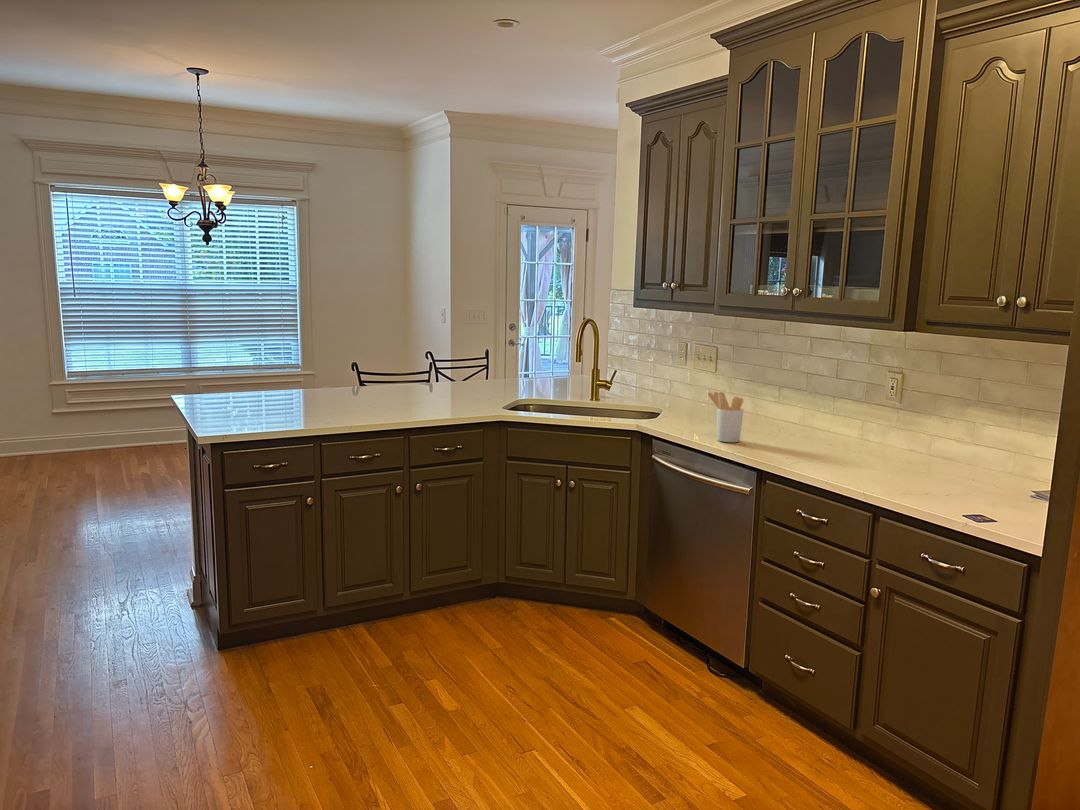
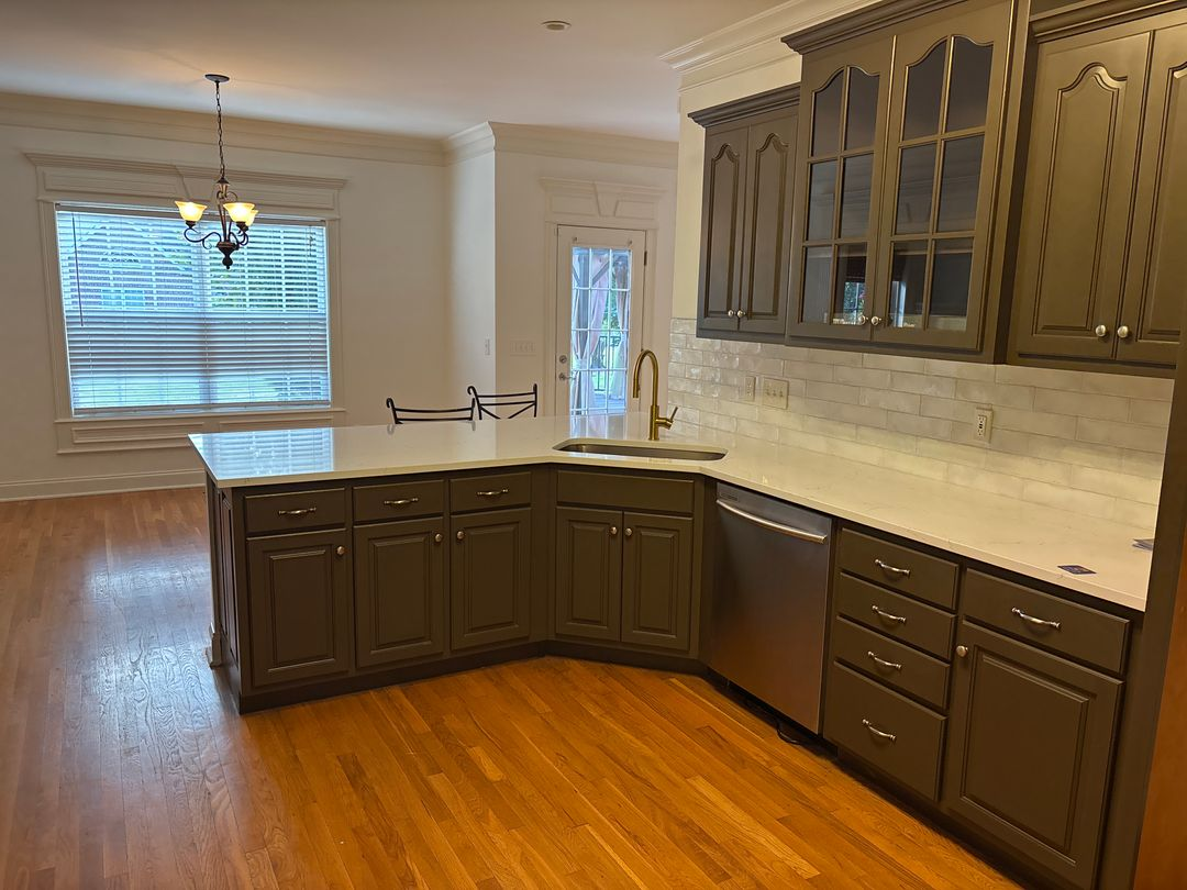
- utensil holder [707,391,745,443]
